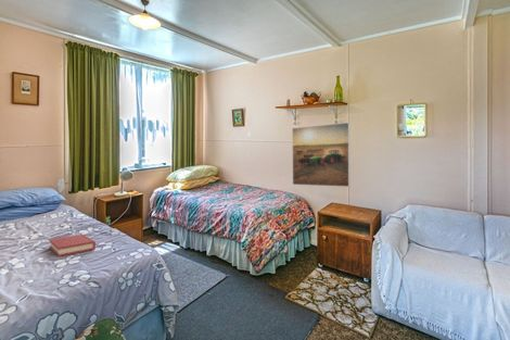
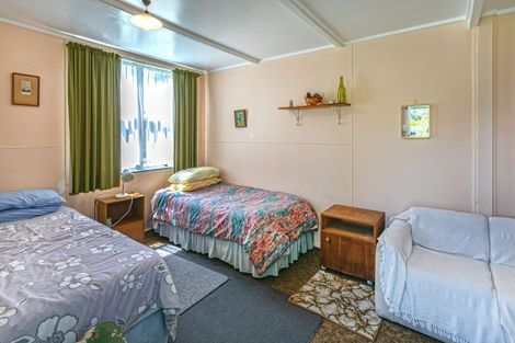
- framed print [291,122,350,188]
- hardback book [49,234,97,257]
